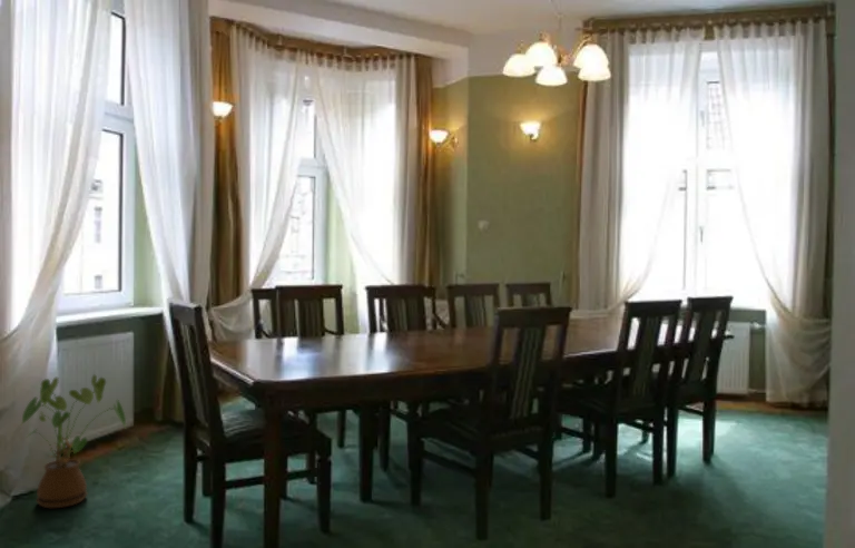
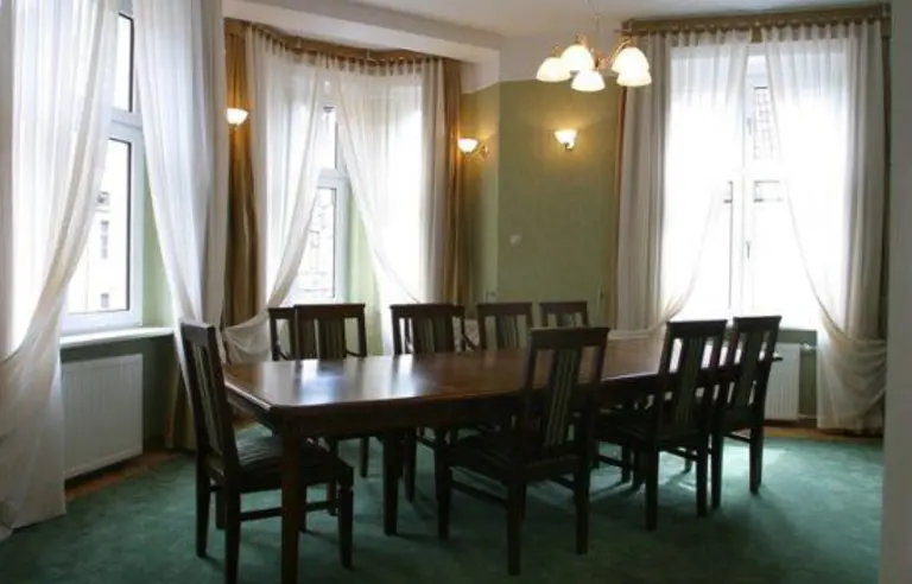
- house plant [20,373,127,509]
